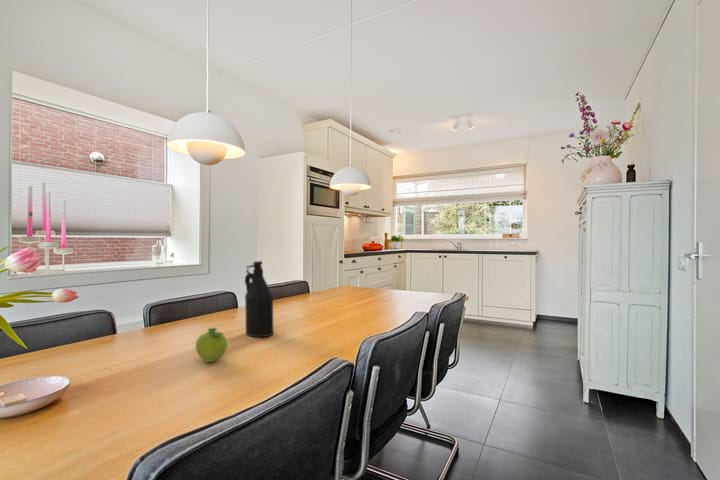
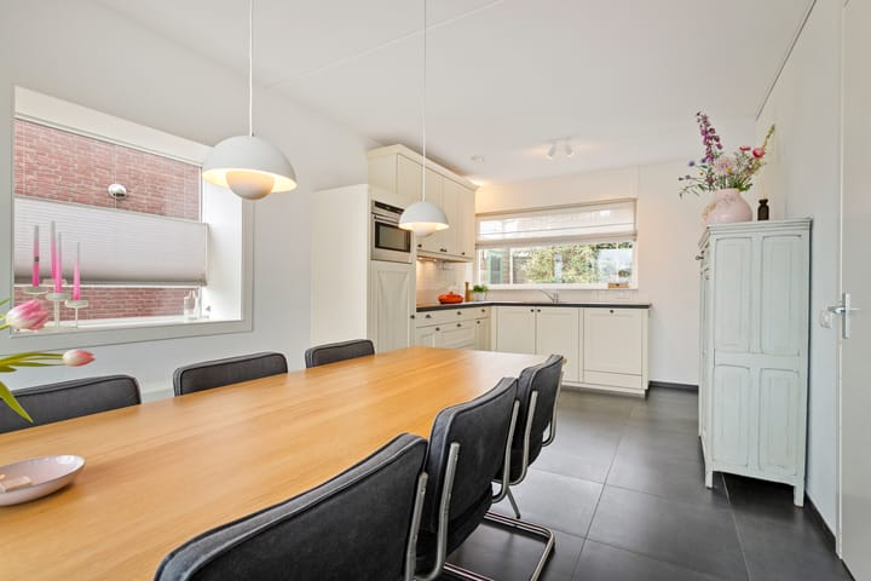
- fruit [195,327,228,363]
- bottle [244,260,274,338]
